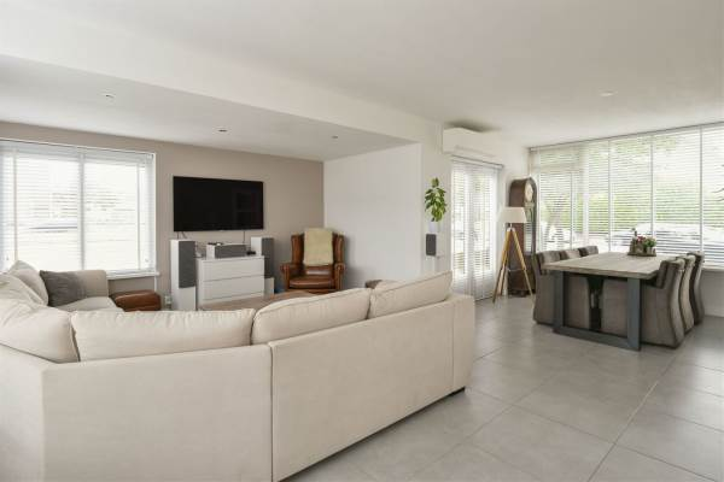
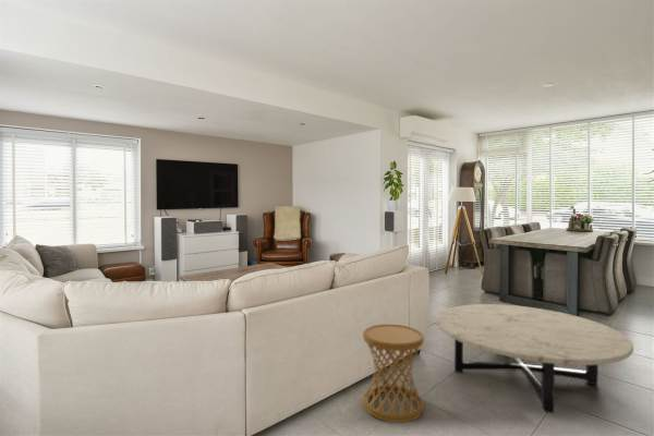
+ side table [362,324,425,424]
+ coffee table [435,303,634,414]
